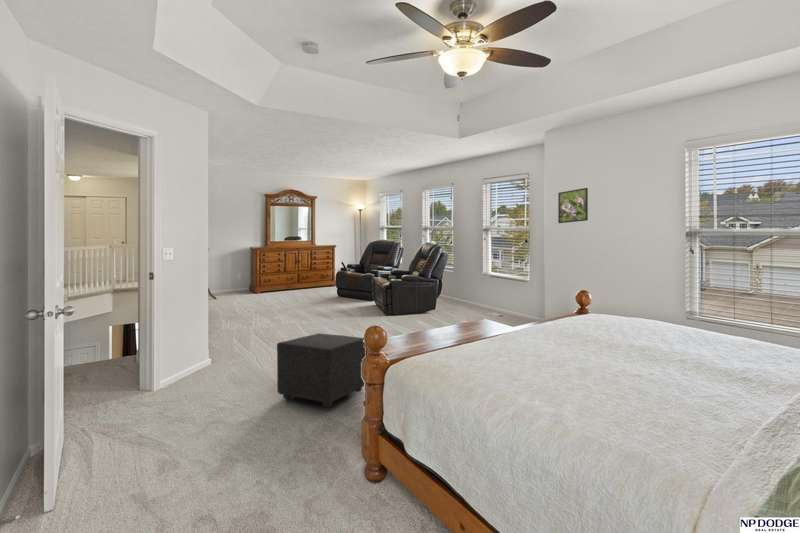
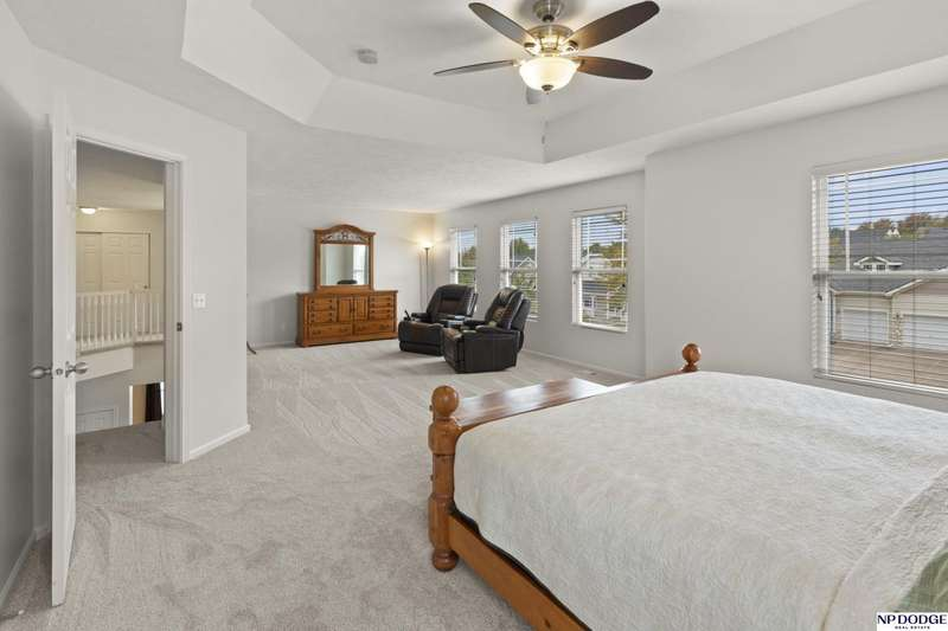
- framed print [557,187,589,224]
- ottoman [276,332,366,408]
